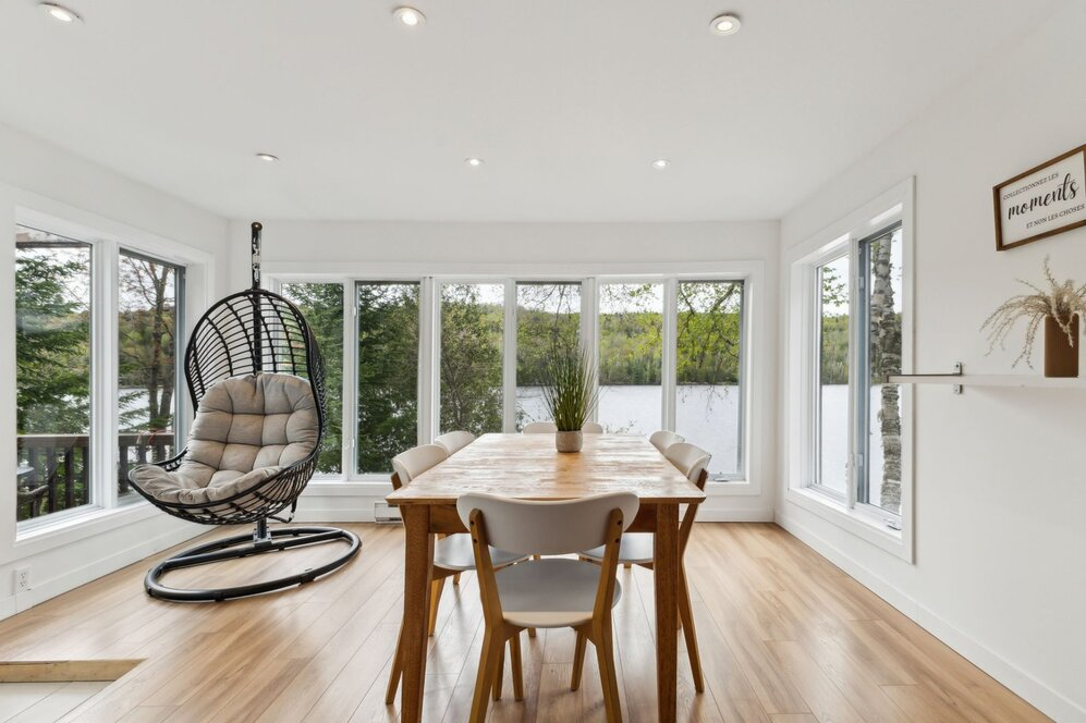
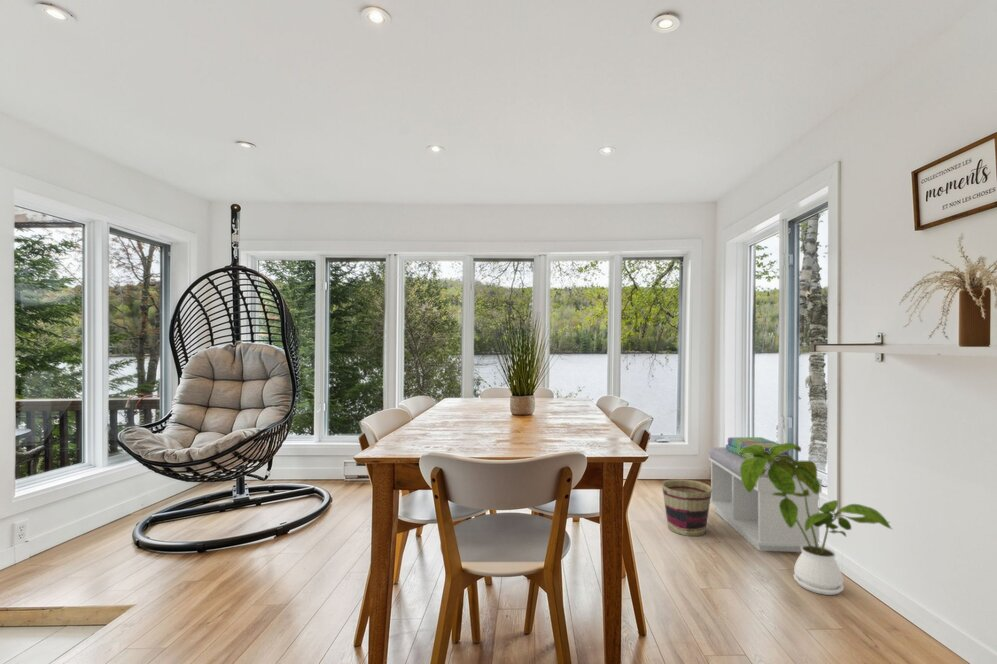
+ bench [708,446,823,553]
+ stack of books [725,436,793,462]
+ house plant [738,442,893,596]
+ basket [661,478,712,537]
